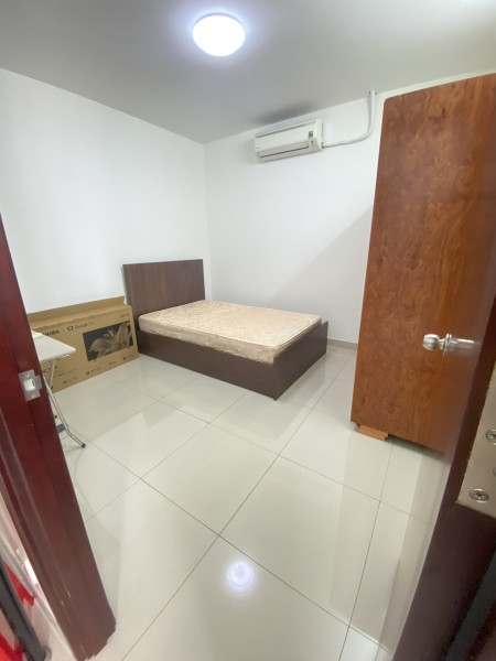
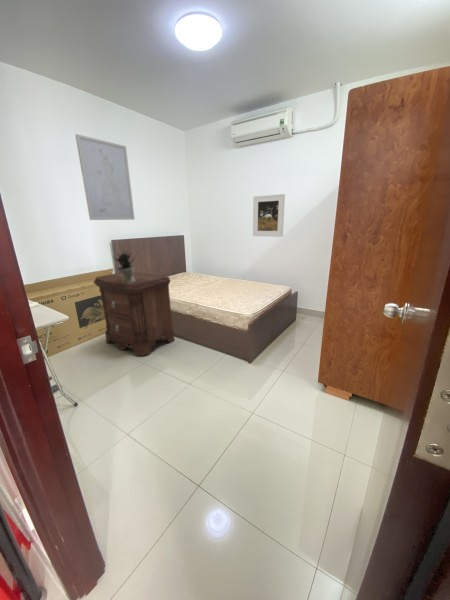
+ nightstand [92,271,176,357]
+ potted plant [112,247,137,283]
+ wall art [74,133,136,221]
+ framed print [252,193,286,238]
